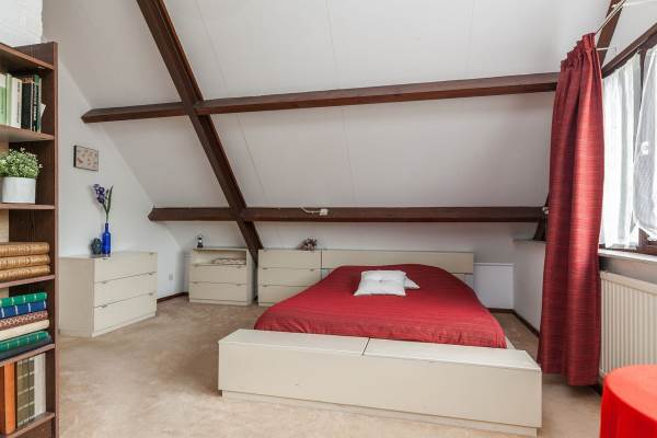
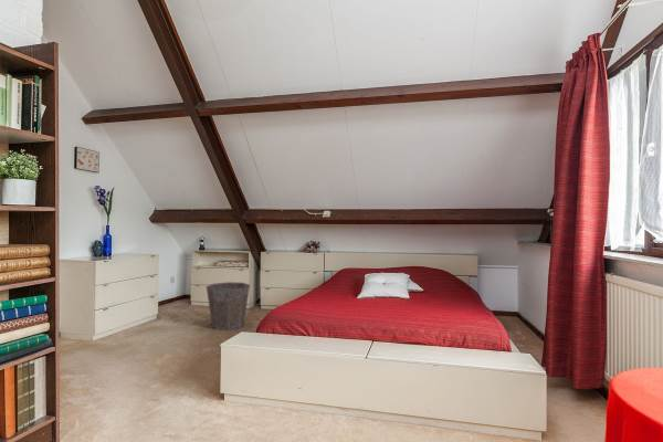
+ waste bin [206,281,251,330]
